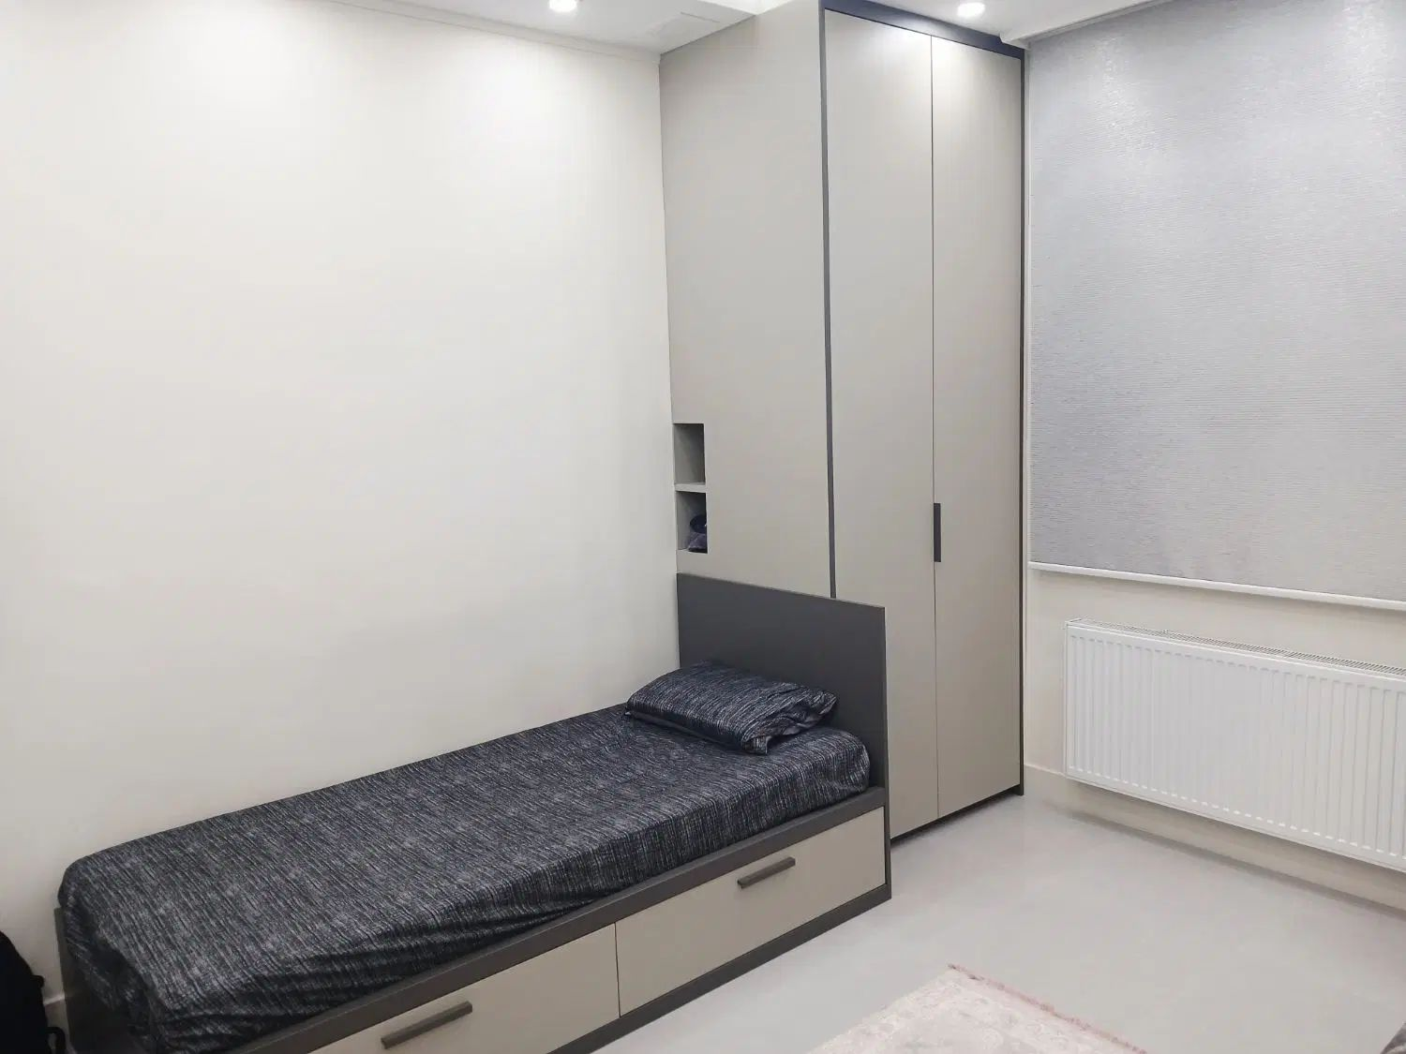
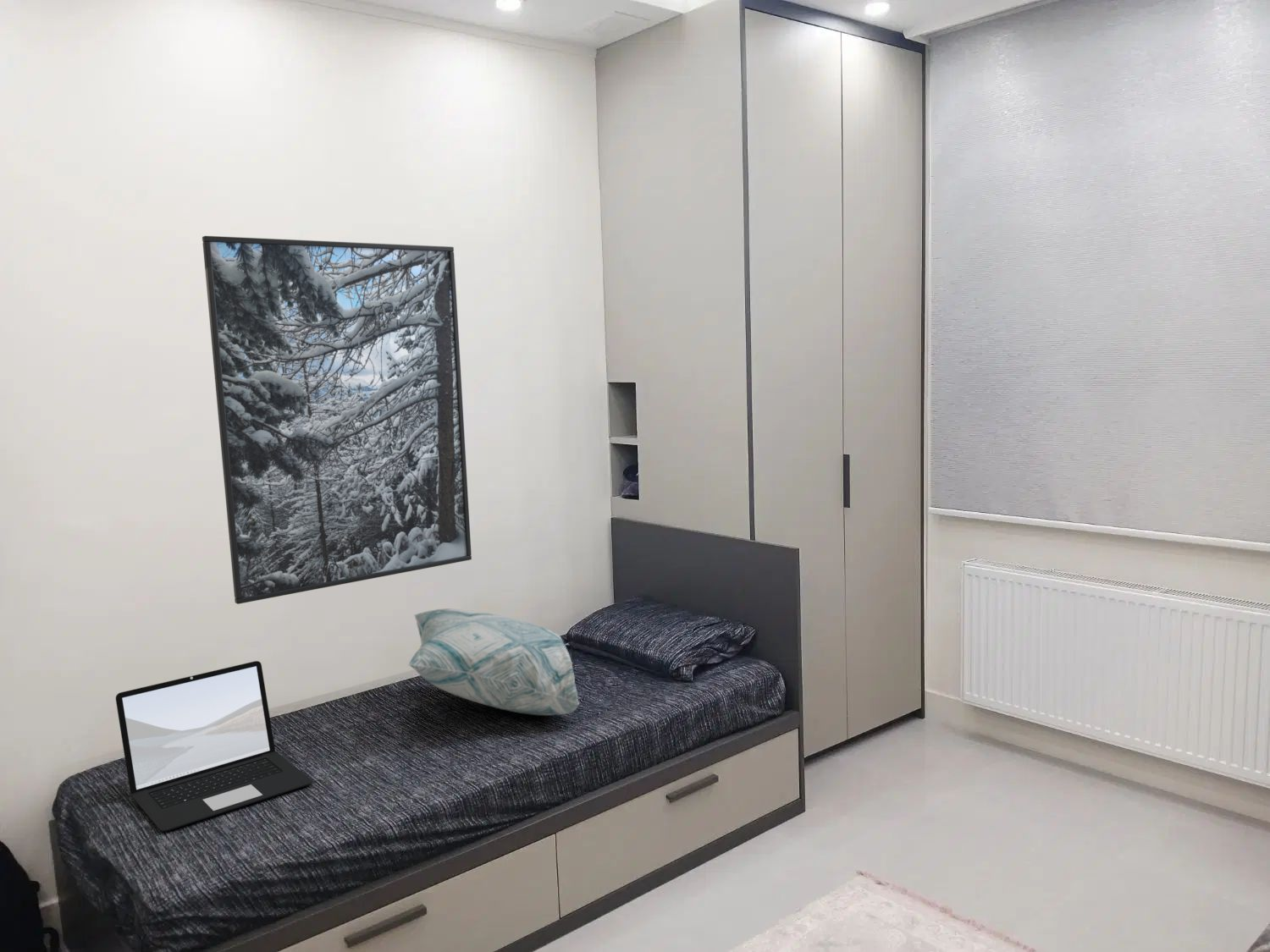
+ decorative pillow [407,608,580,716]
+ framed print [202,235,472,605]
+ laptop [115,660,313,832]
